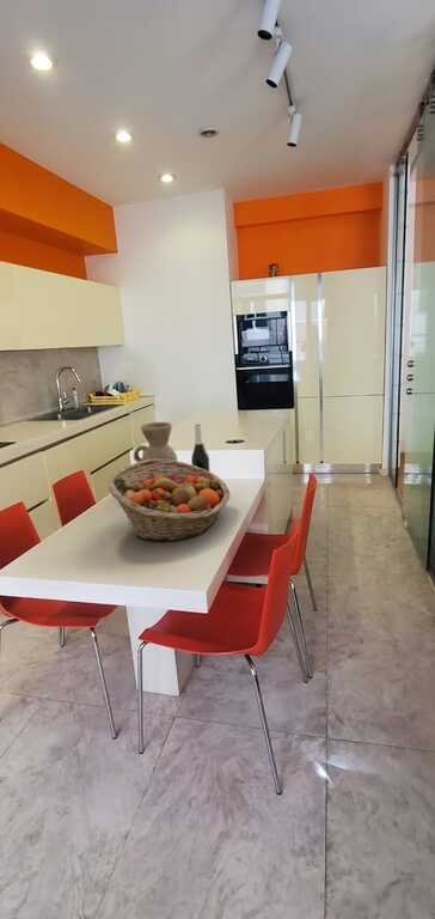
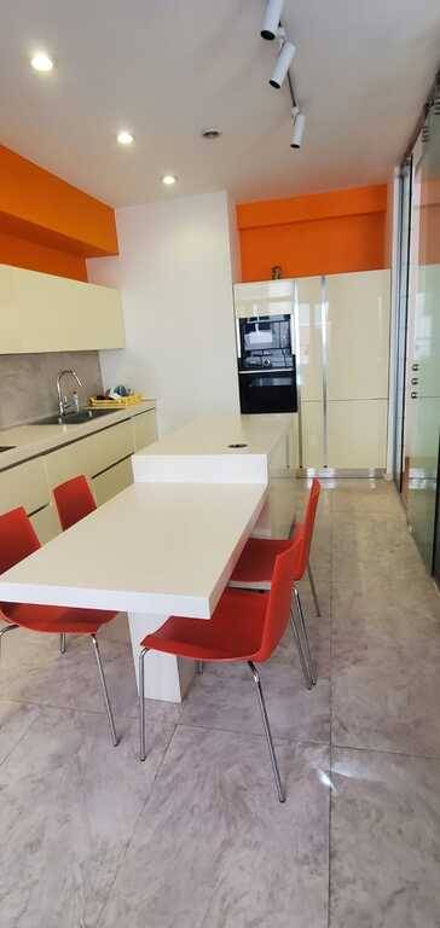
- vase [133,421,178,465]
- wine bottle [190,422,212,473]
- fruit basket [106,460,231,542]
